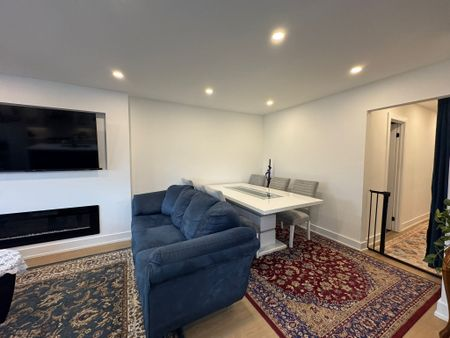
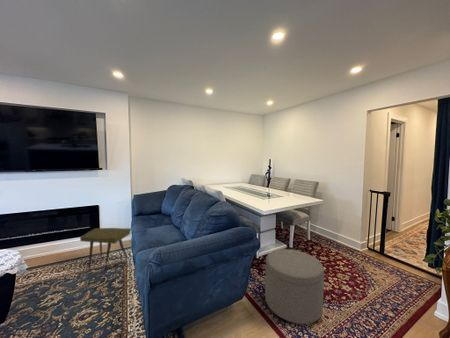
+ side table [79,227,132,271]
+ ottoman [264,248,325,325]
